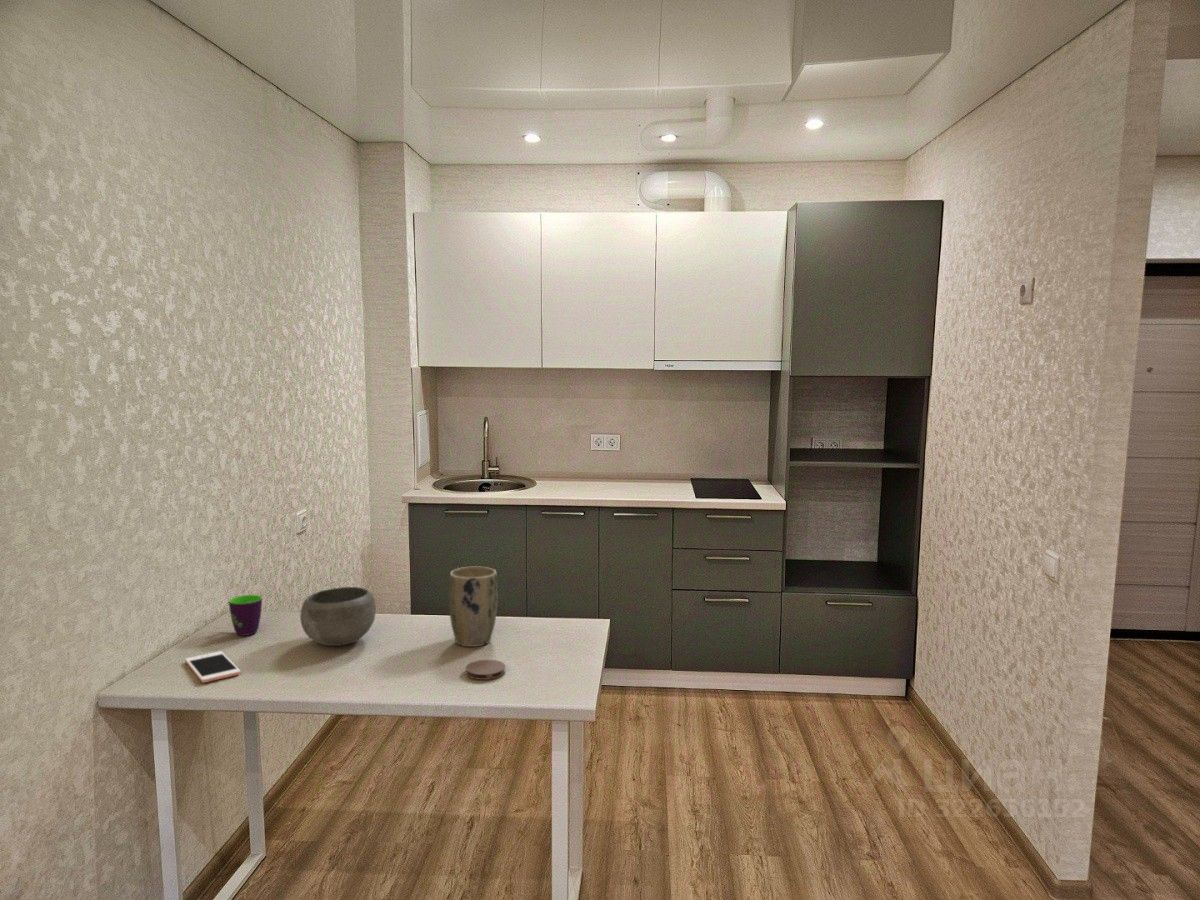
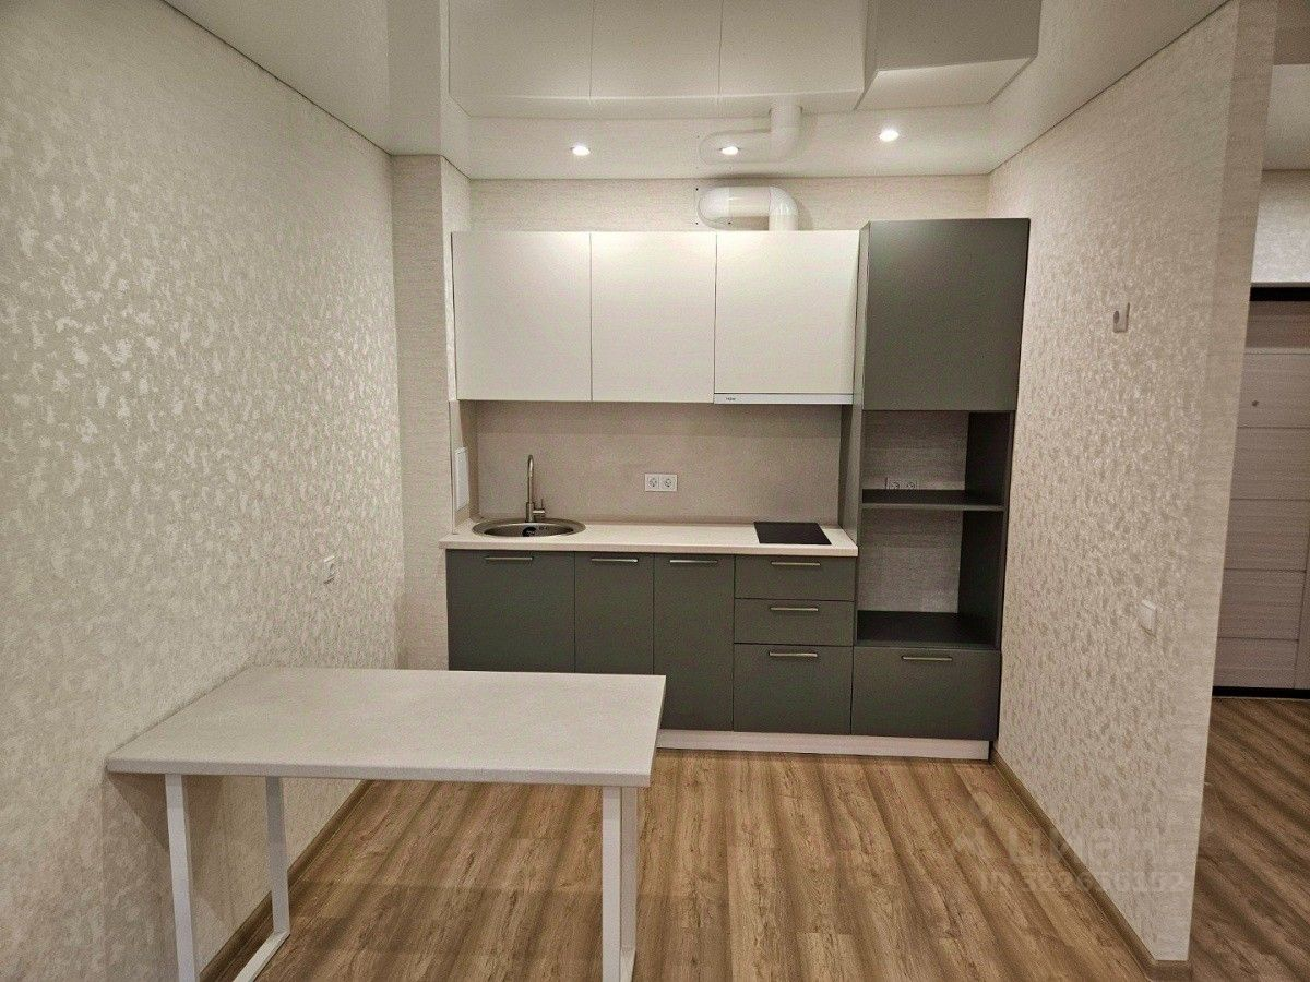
- coaster [465,658,506,681]
- bowl [299,586,377,647]
- cell phone [184,650,241,683]
- plant pot [448,566,498,648]
- mug [228,594,263,637]
